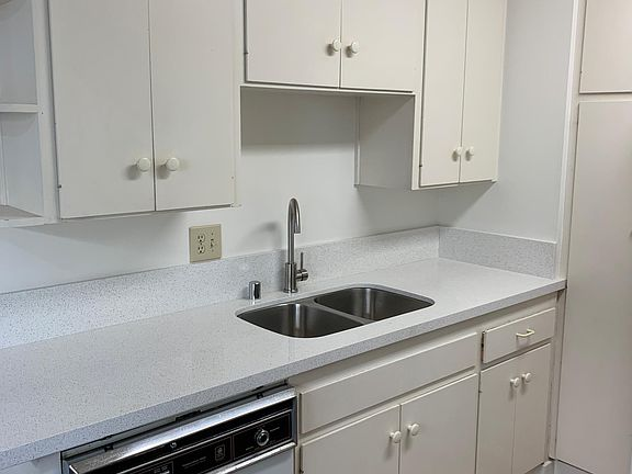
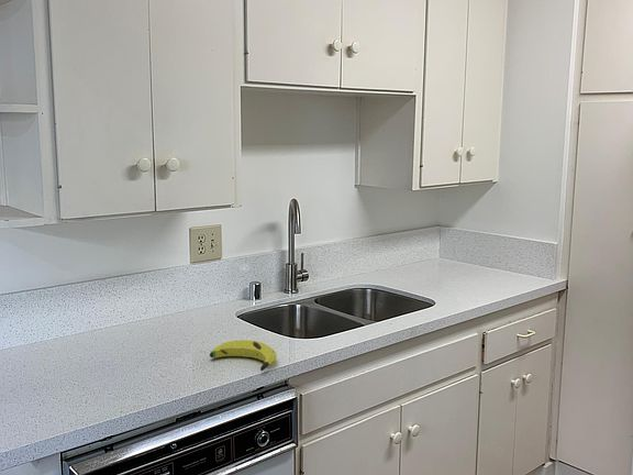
+ banana [209,339,277,372]
